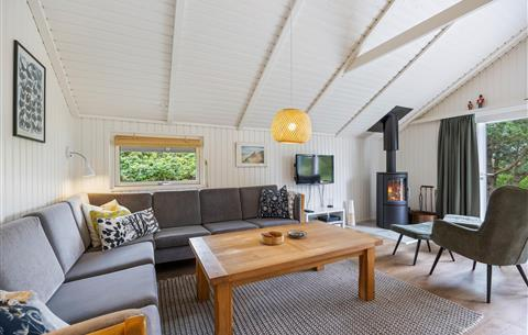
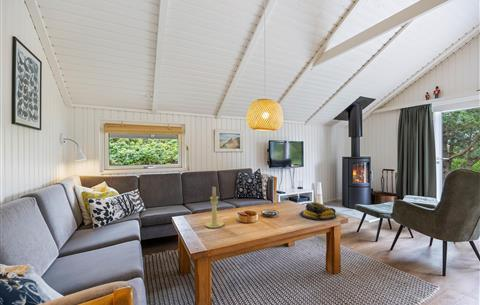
+ fruit bowl [299,201,337,221]
+ candle holder [204,186,225,229]
